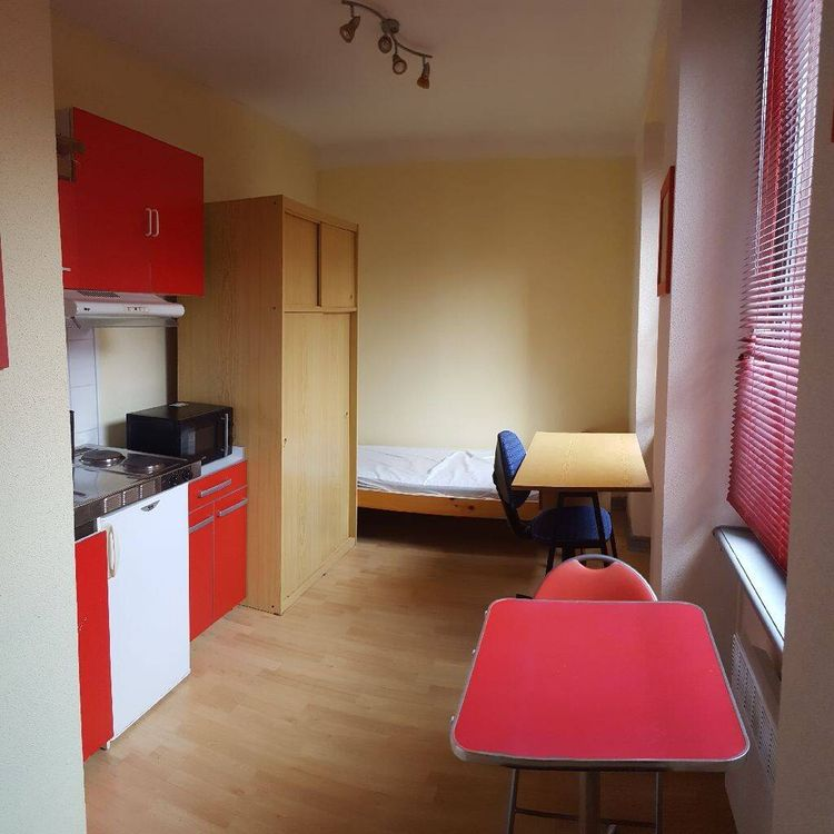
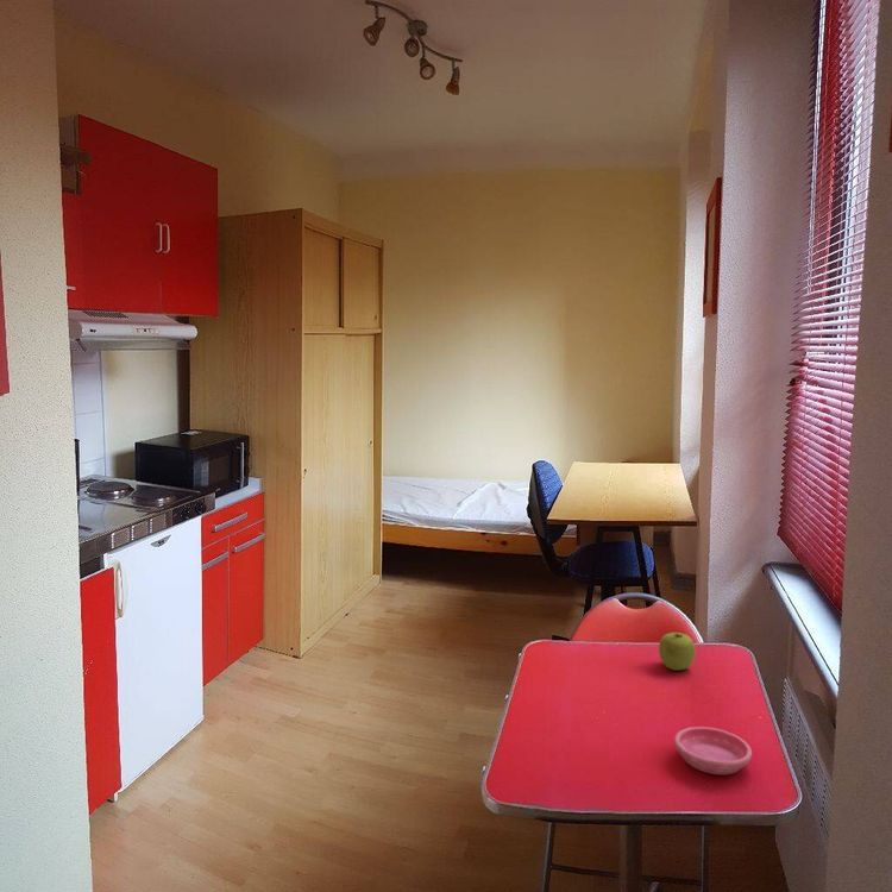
+ fruit [658,632,696,672]
+ saucer [673,725,753,775]
